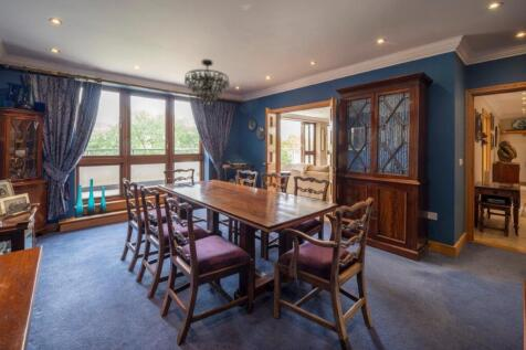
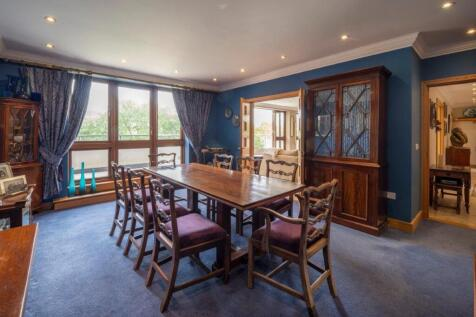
- chandelier [183,59,231,106]
